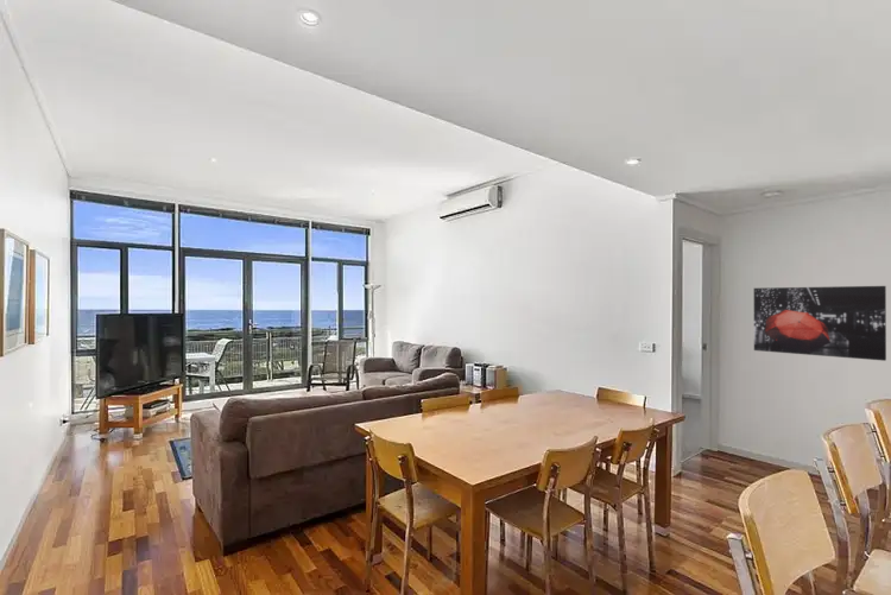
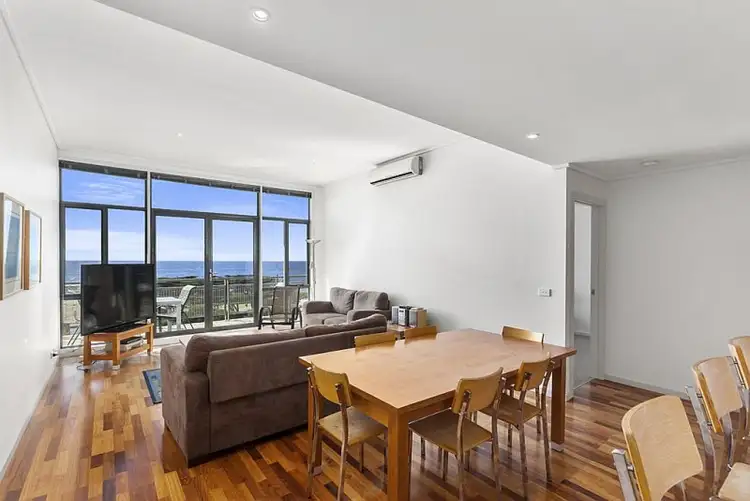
- wall art [753,285,887,362]
